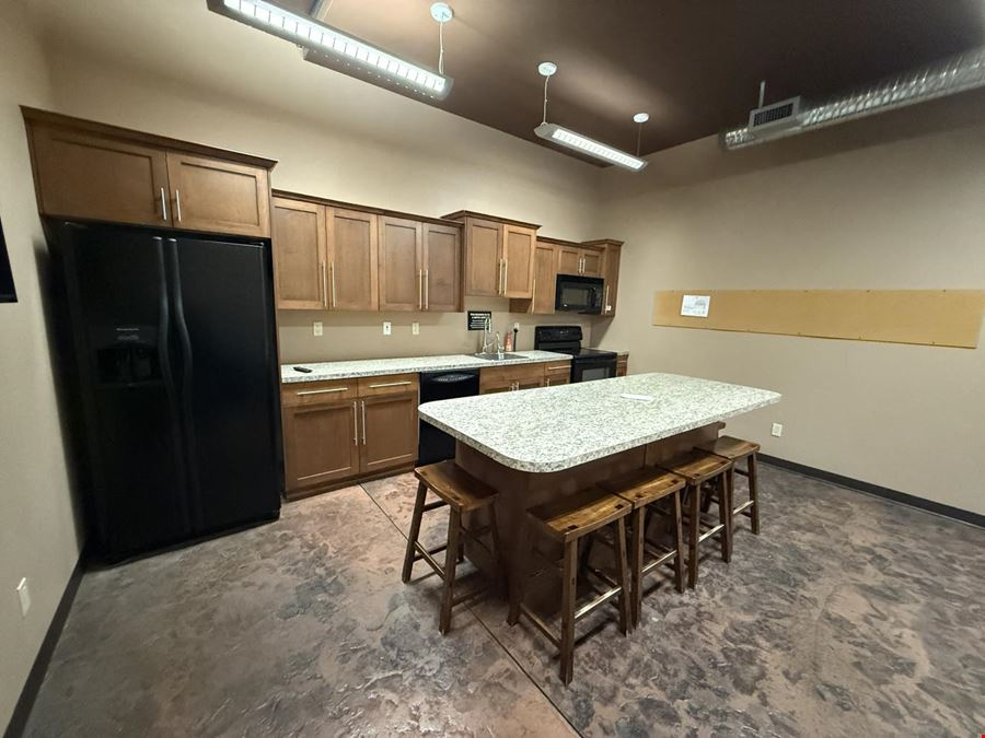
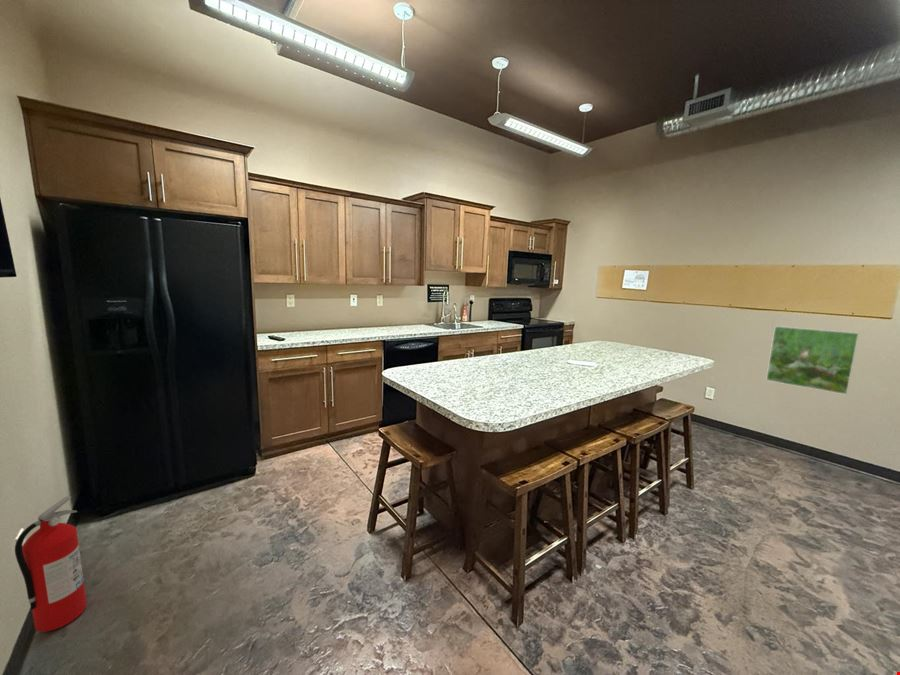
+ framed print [765,325,860,396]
+ fire extinguisher [14,495,88,633]
